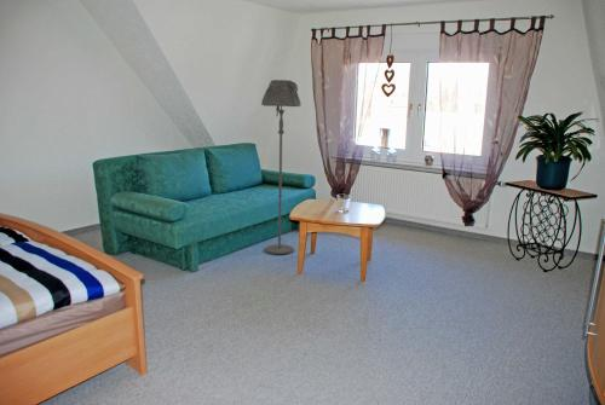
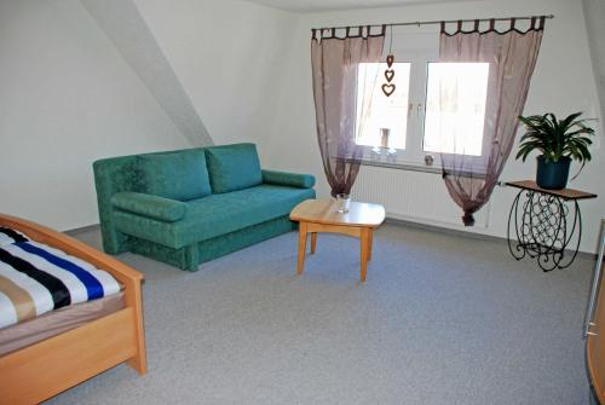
- floor lamp [260,79,302,255]
